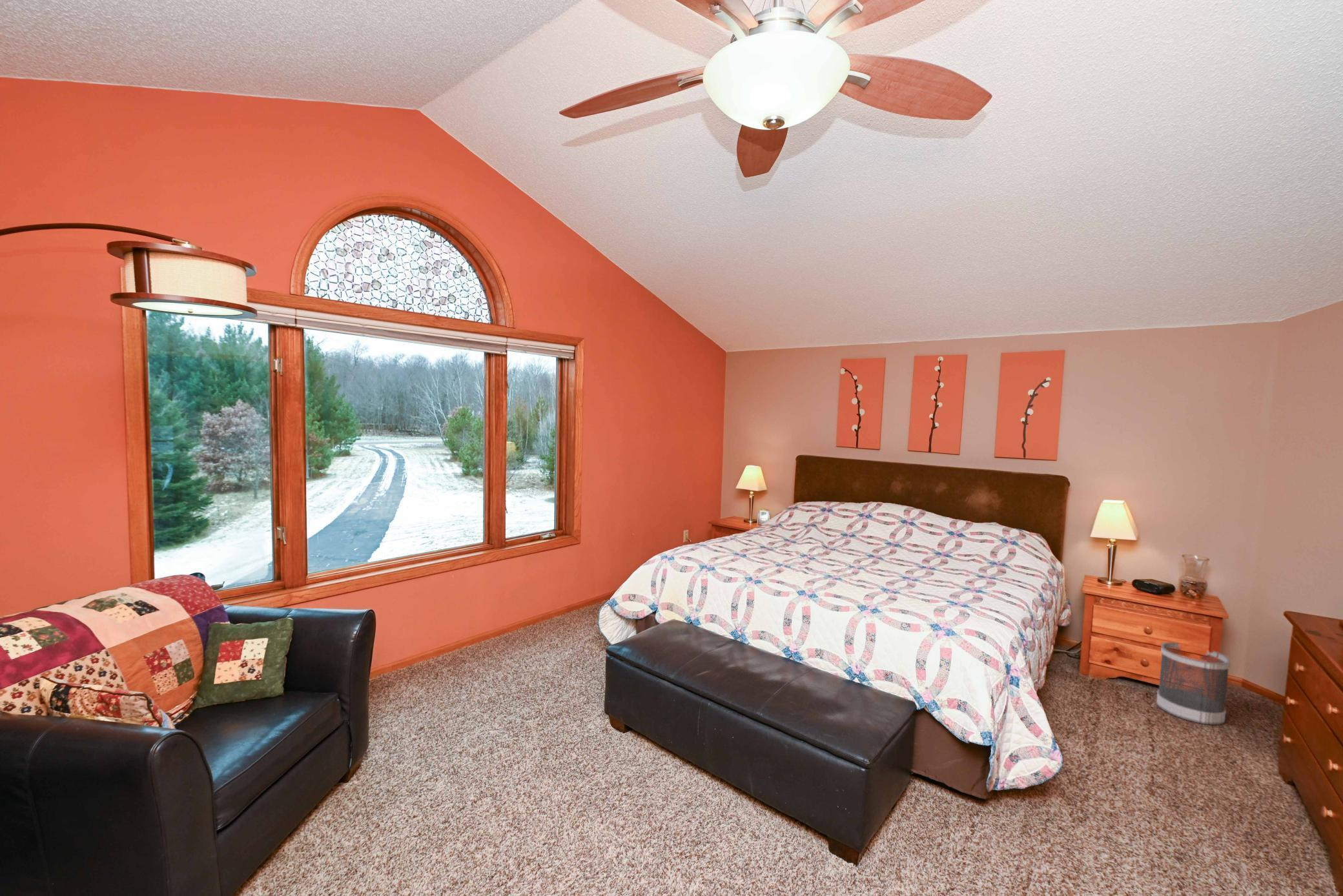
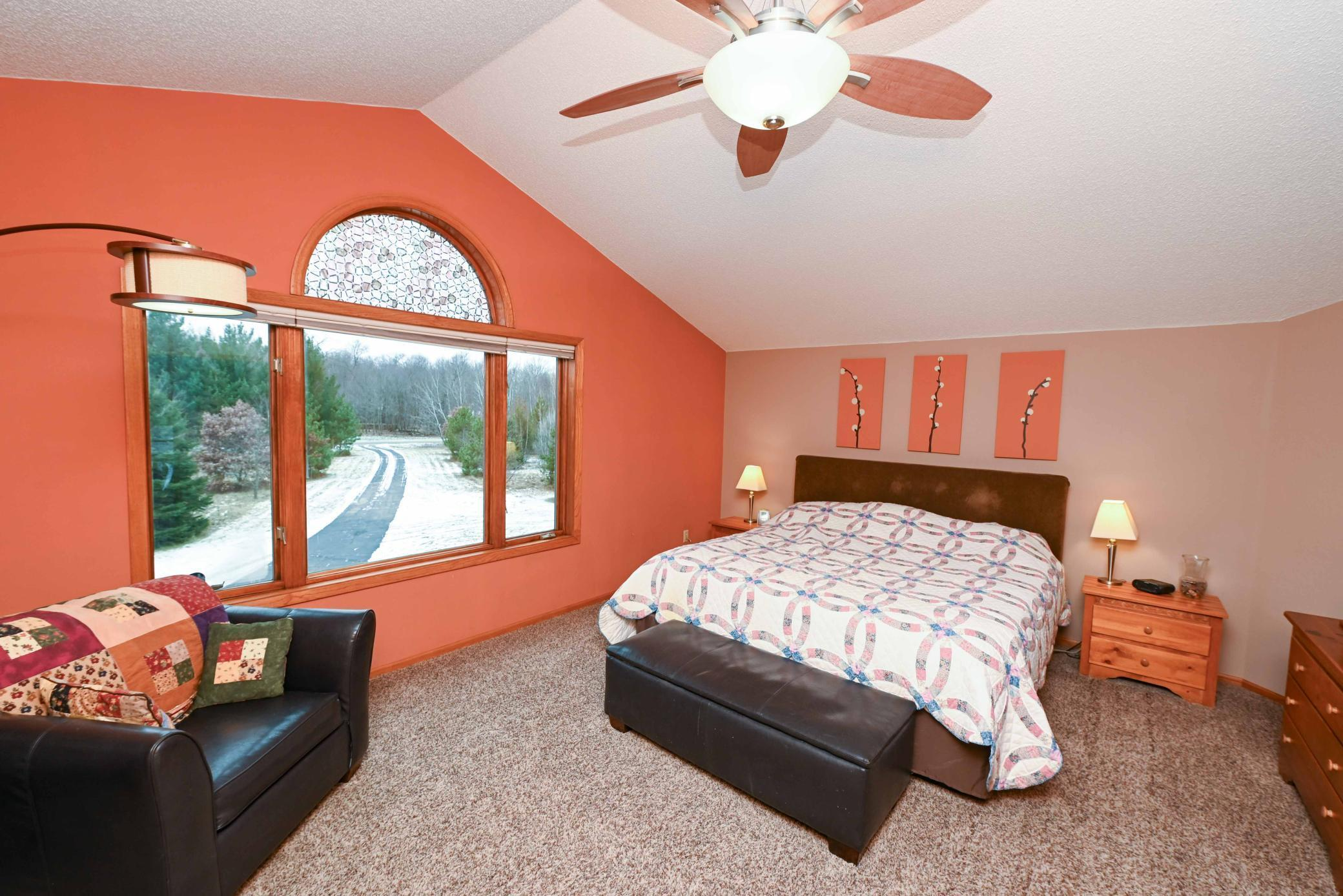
- wastebasket [1156,642,1231,726]
